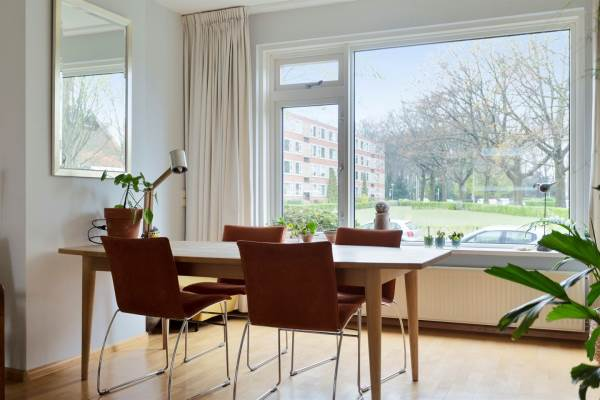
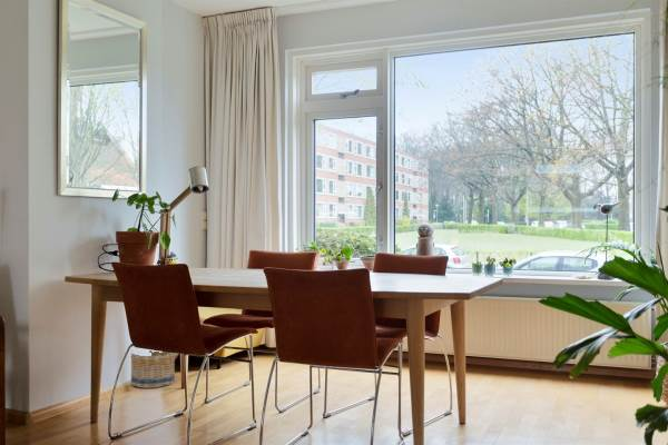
+ basket [129,349,176,389]
